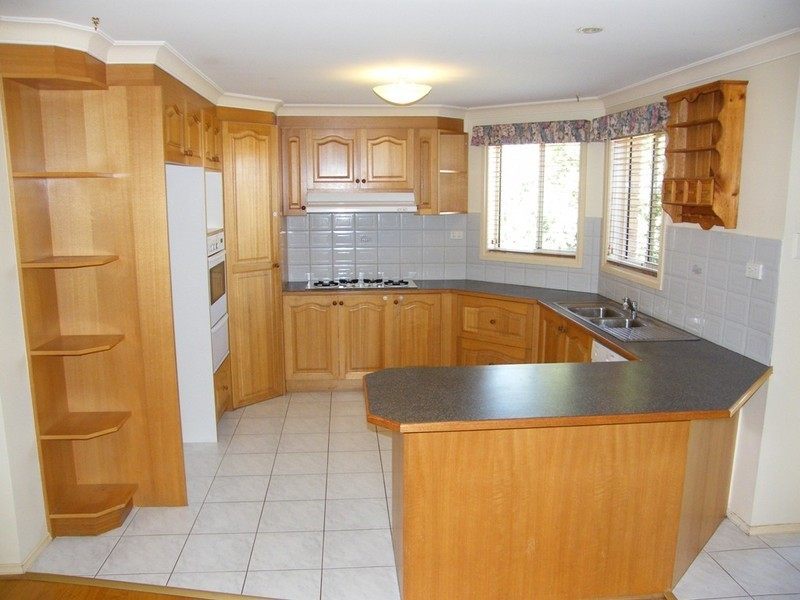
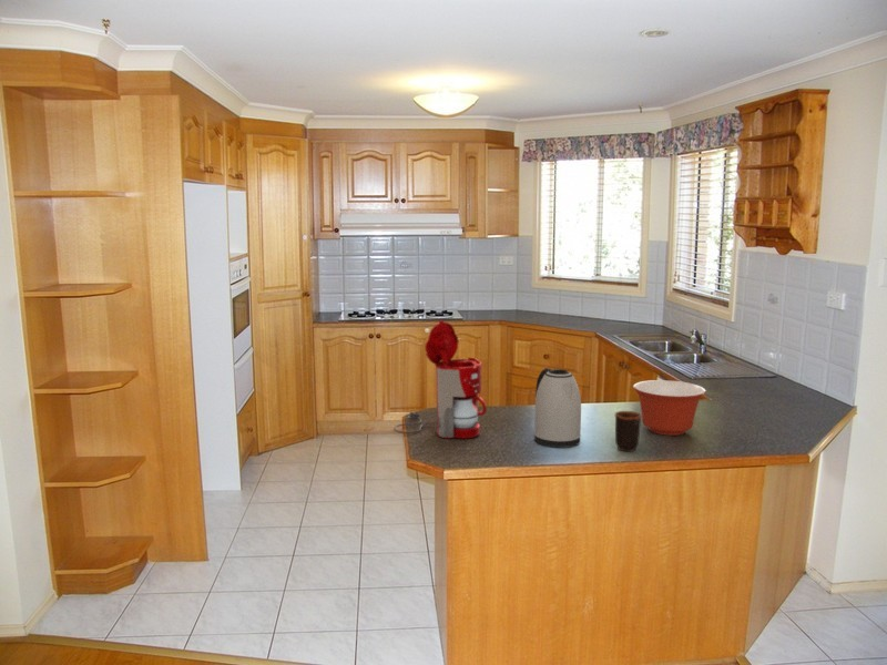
+ mug [614,410,642,452]
+ kettle [533,367,582,449]
+ coffee maker [392,319,488,439]
+ mixing bowl [632,379,707,437]
